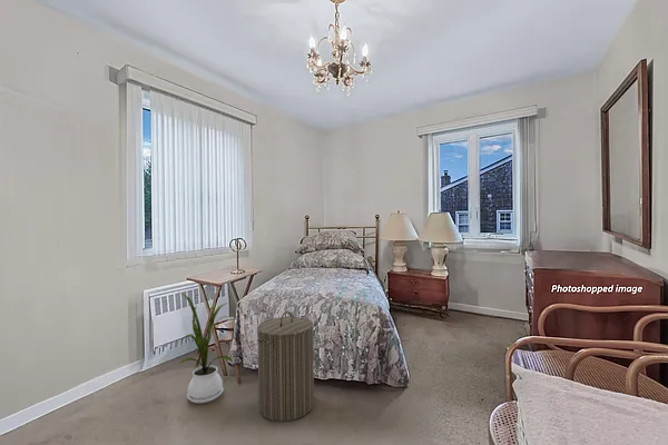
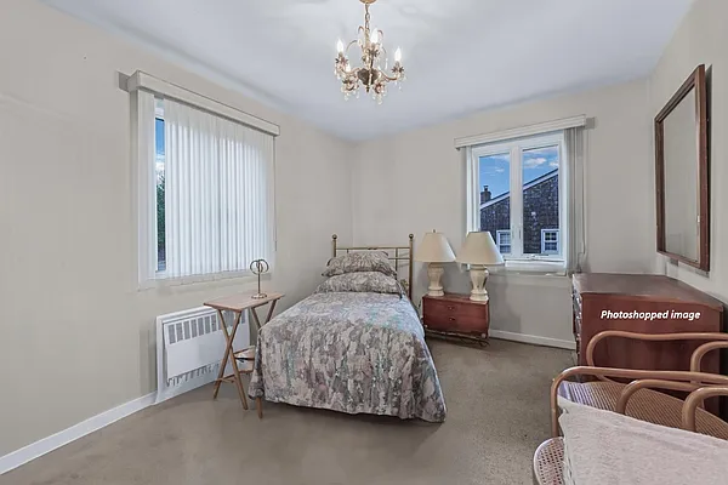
- laundry hamper [256,310,315,423]
- house plant [177,291,234,405]
